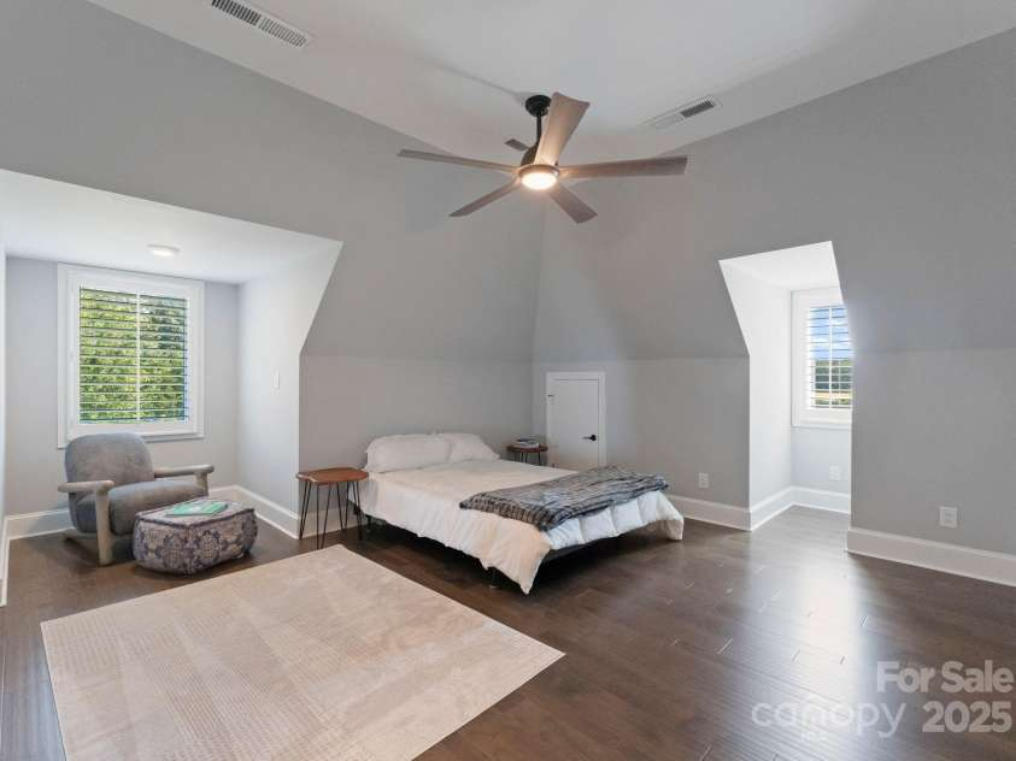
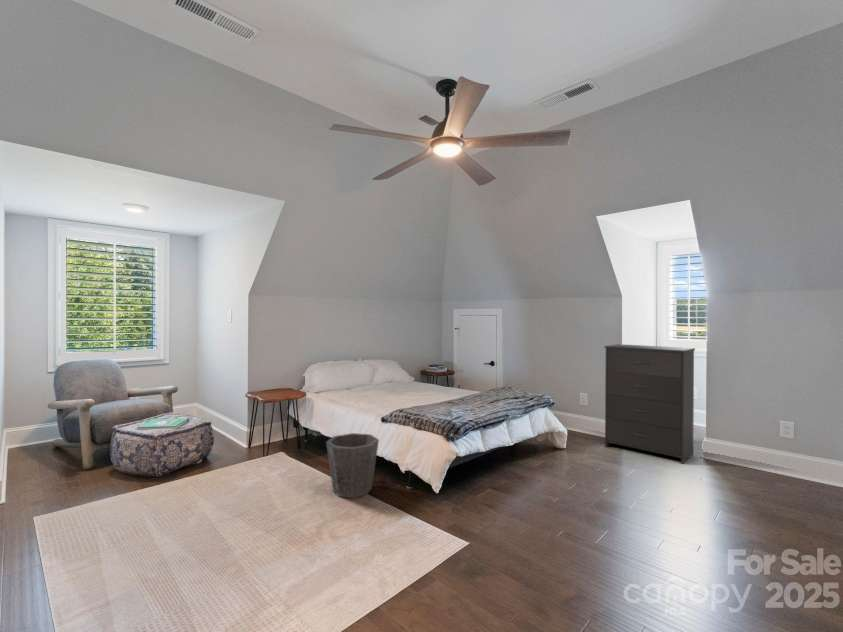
+ waste bin [325,432,380,499]
+ dresser [604,343,696,465]
